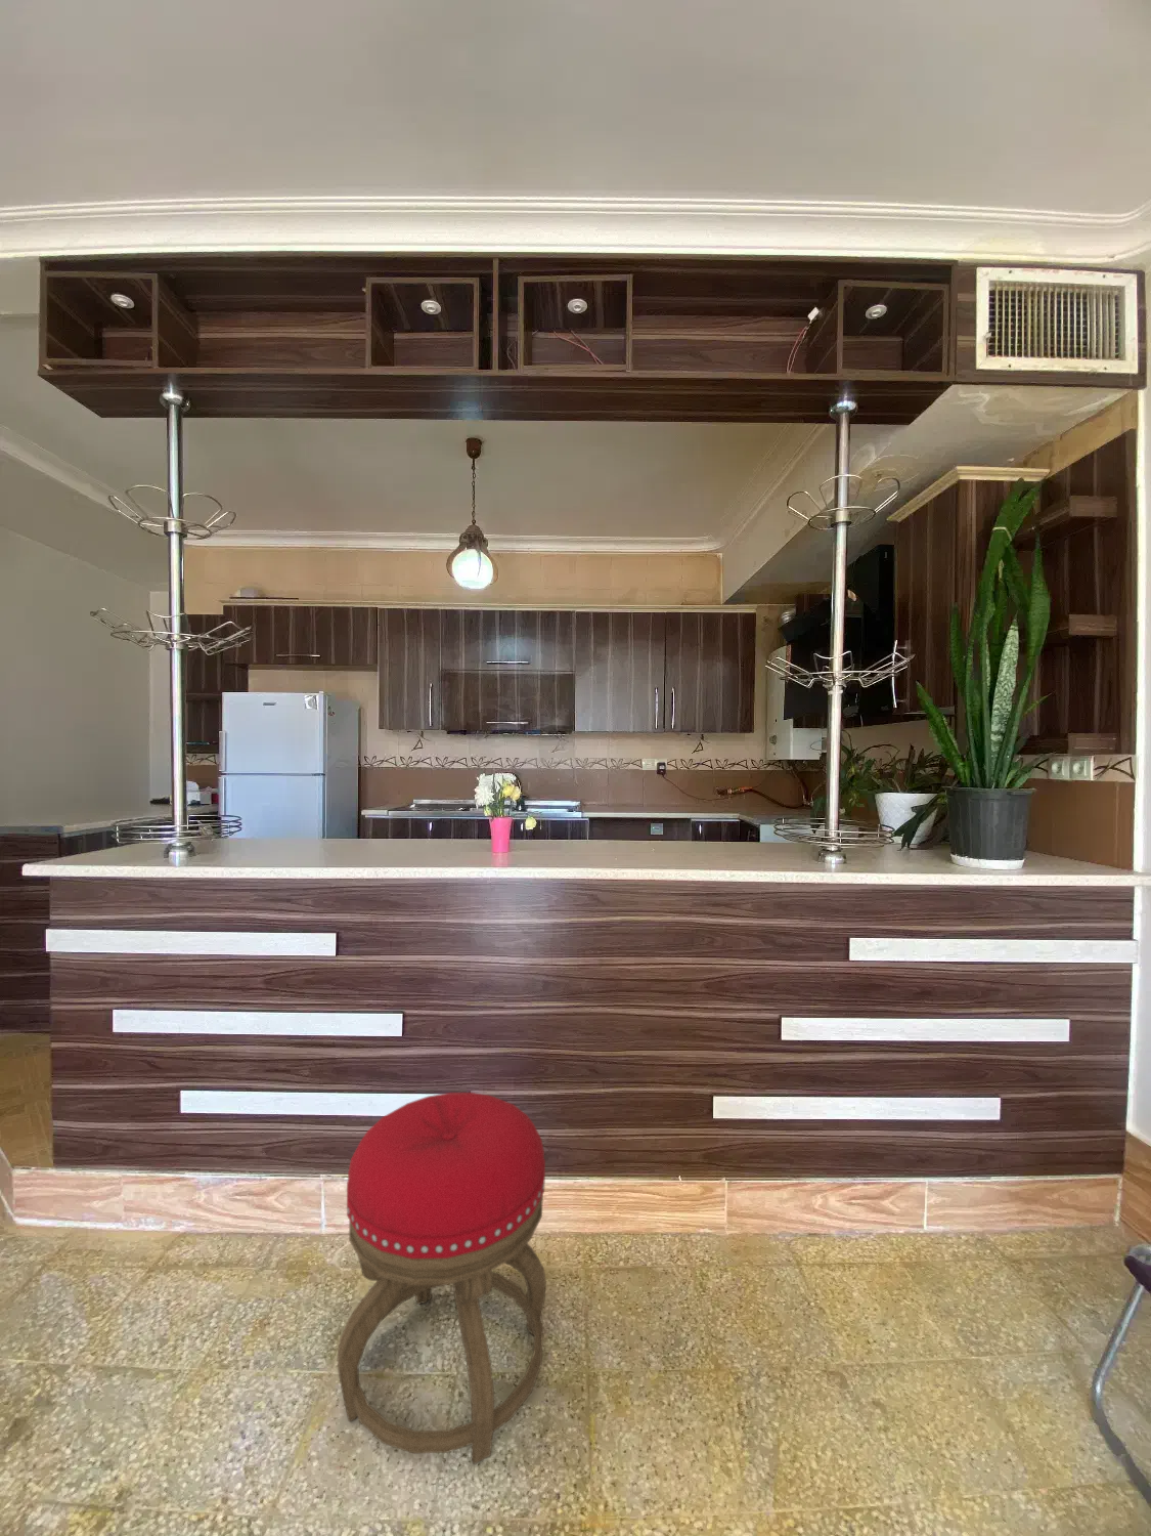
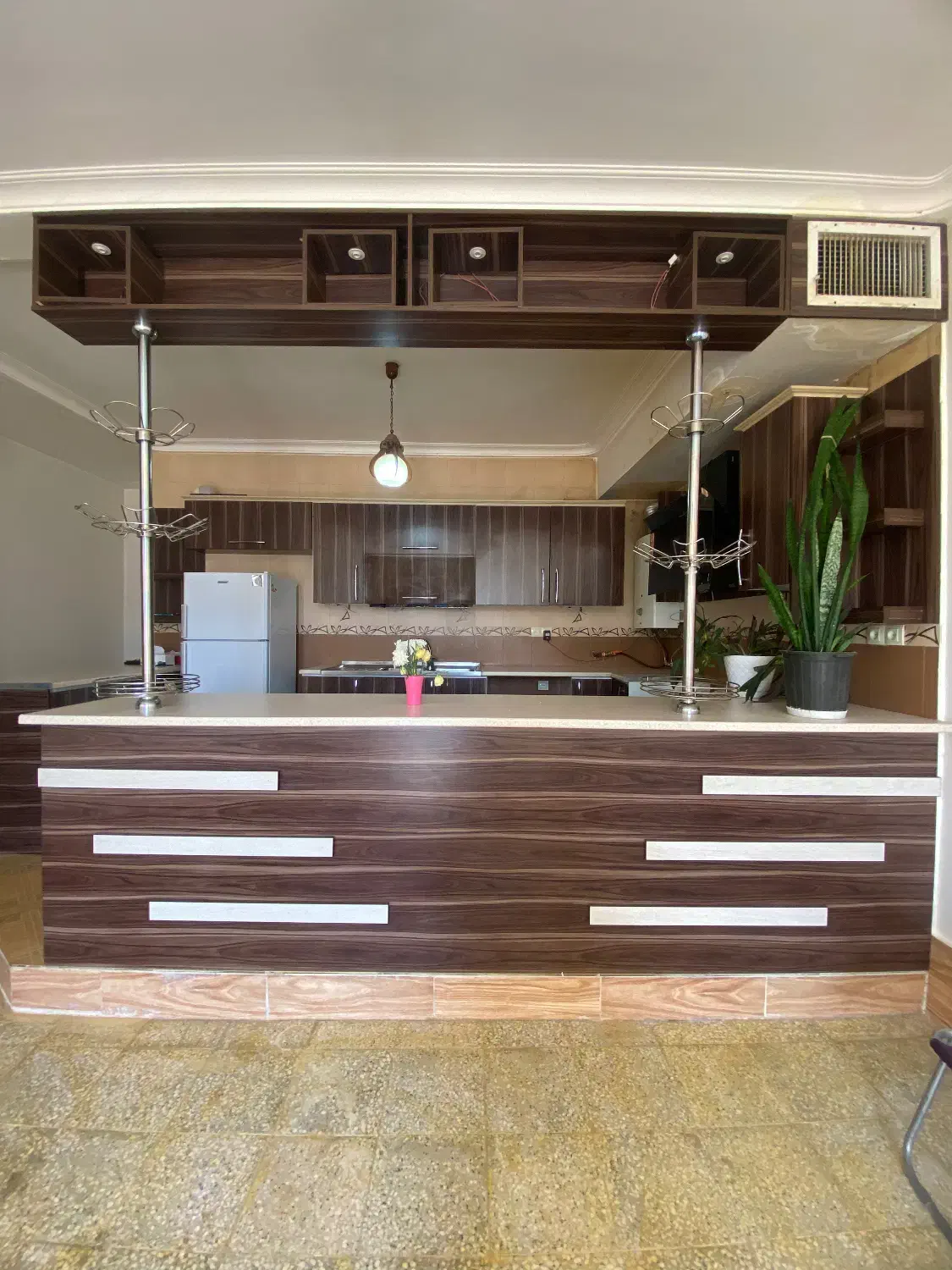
- stool [336,1092,548,1466]
